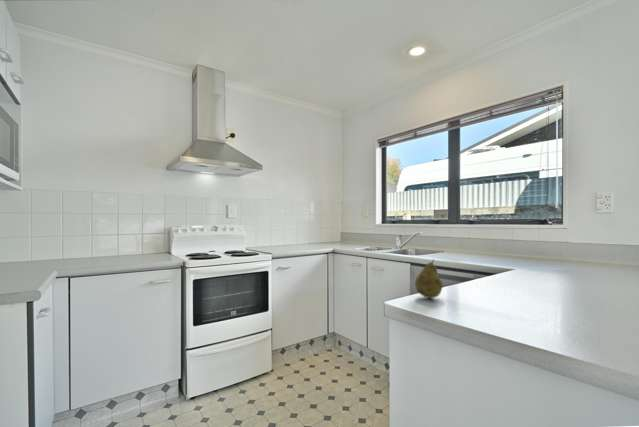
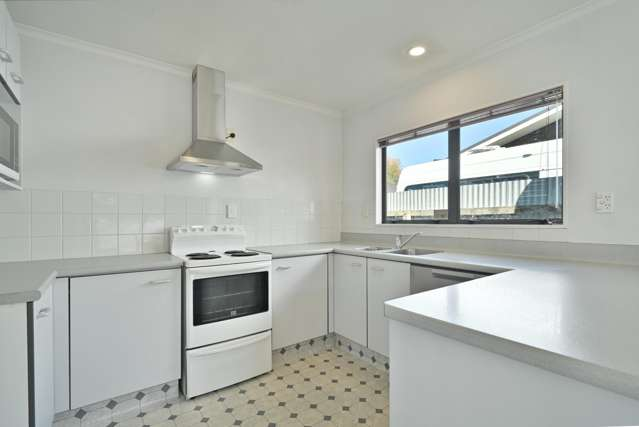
- fruit [414,258,443,299]
